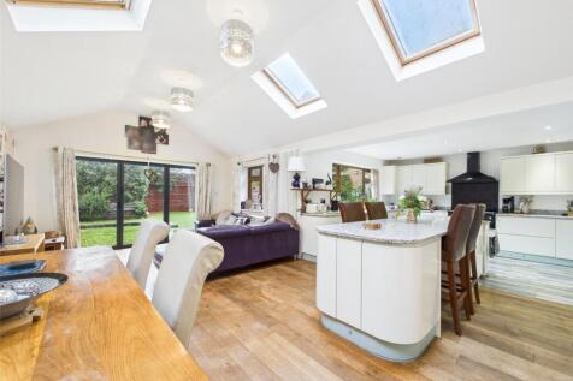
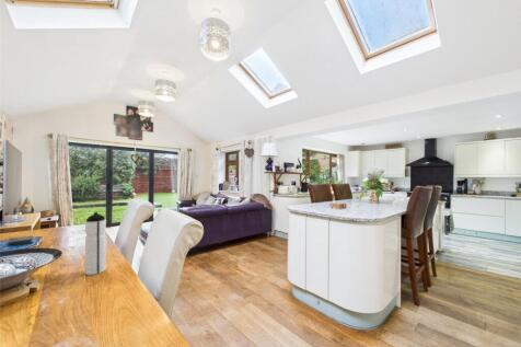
+ water bottle [84,211,107,276]
